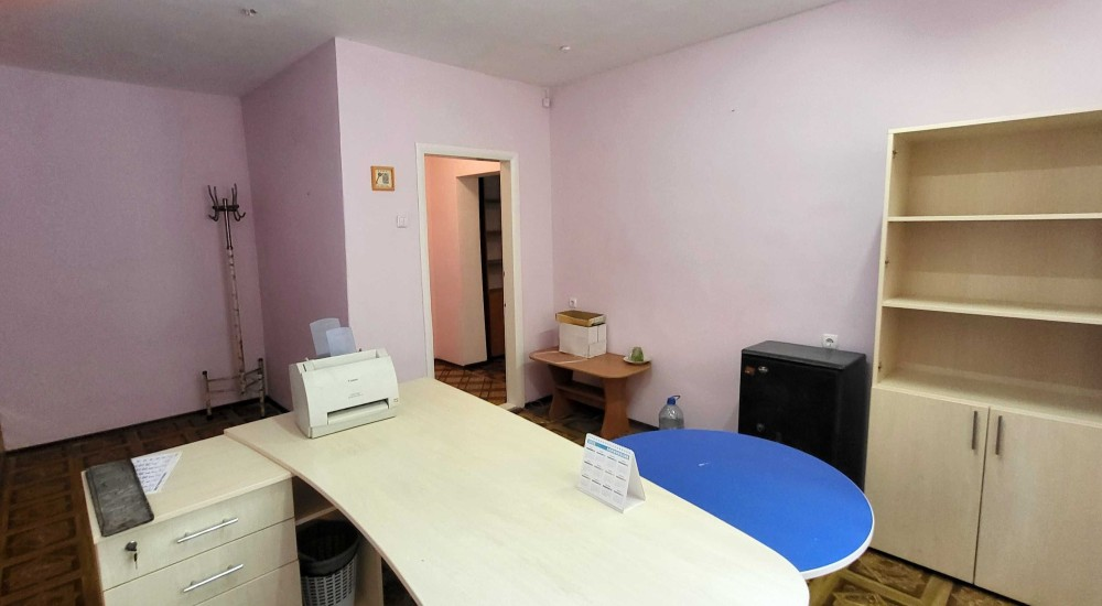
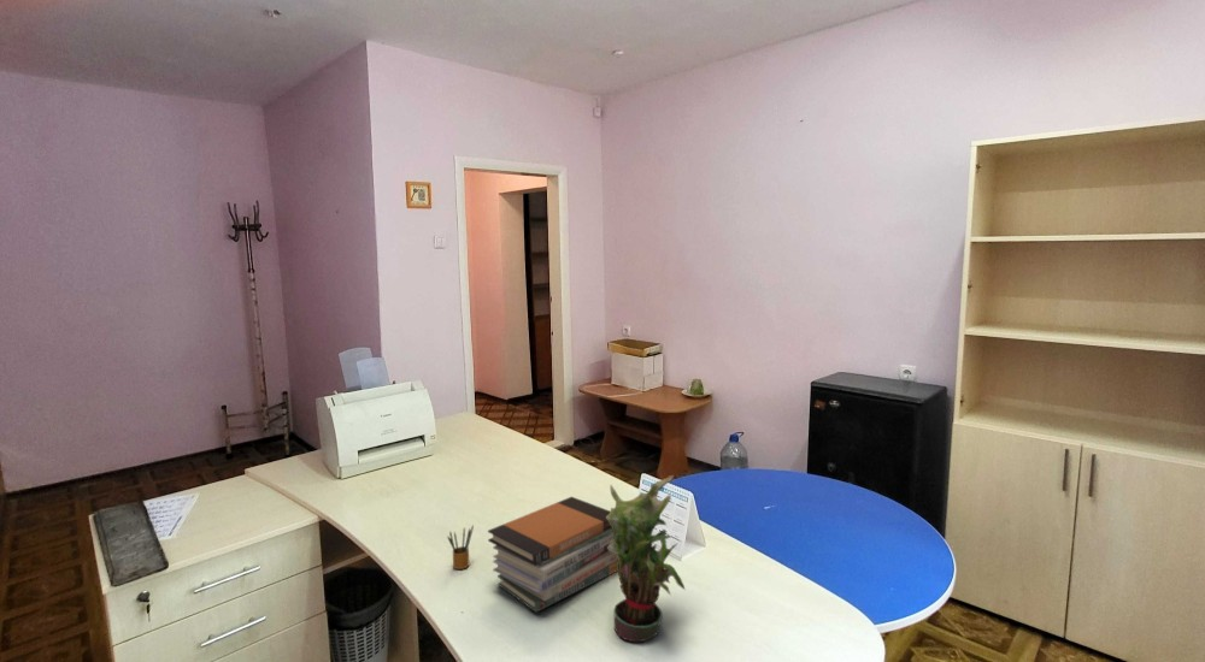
+ pencil box [446,524,475,571]
+ potted plant [606,474,687,643]
+ book stack [487,496,618,614]
